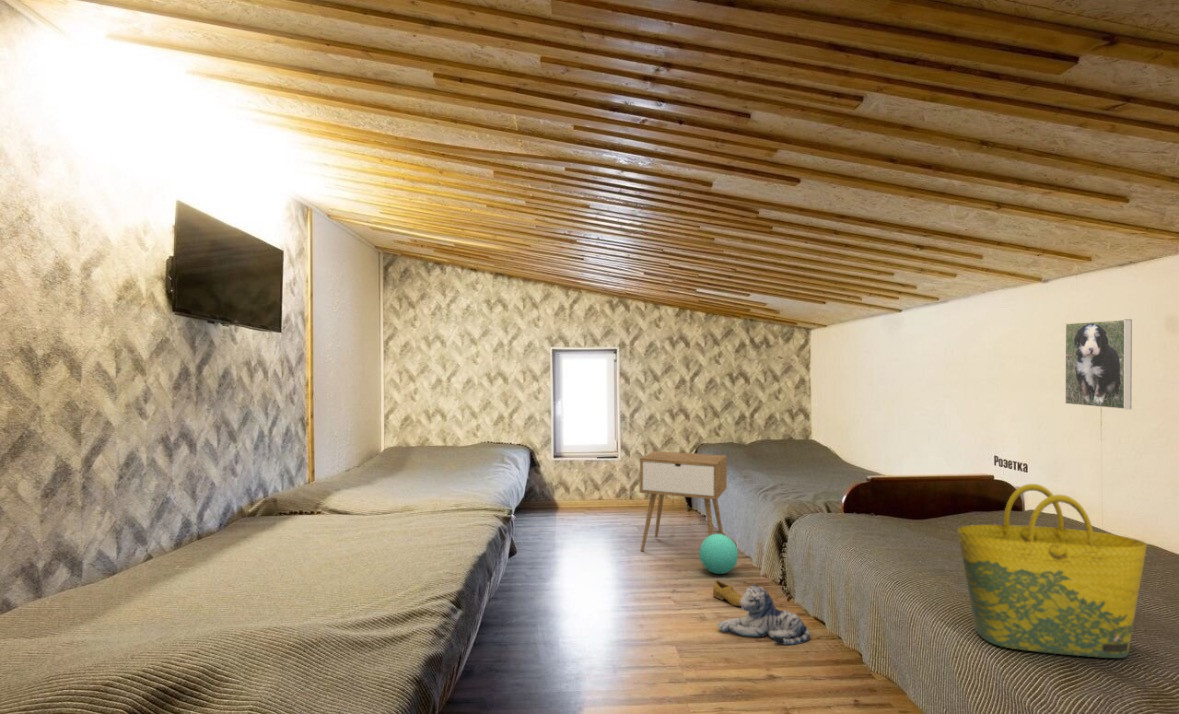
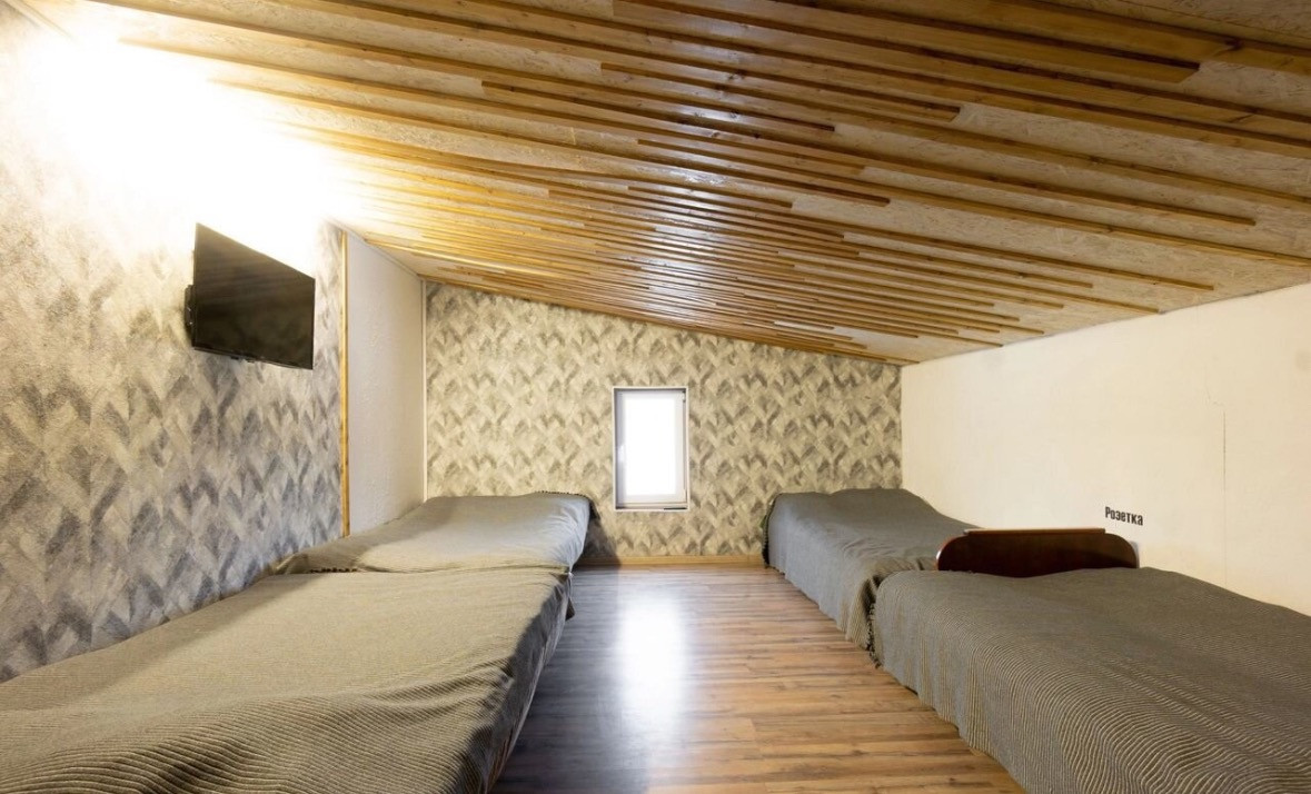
- nightstand [639,450,728,552]
- tote bag [956,483,1148,659]
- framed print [1064,318,1133,410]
- ball [698,533,739,575]
- shoe [712,579,743,607]
- plush toy [716,583,811,646]
